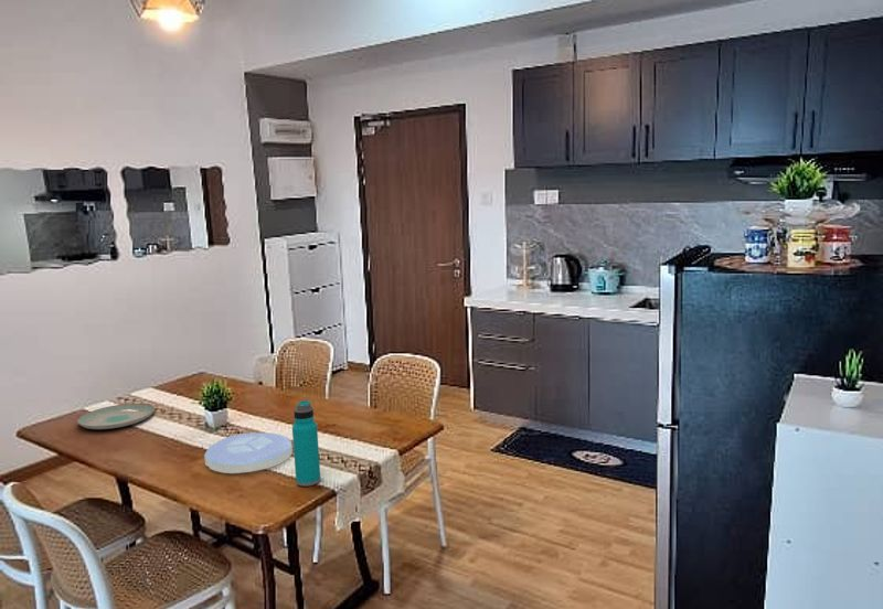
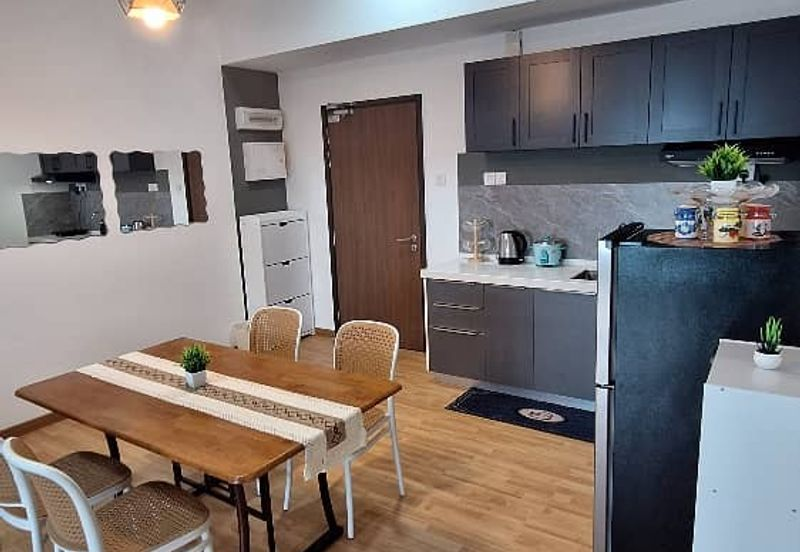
- plate [76,403,156,430]
- water bottle [291,399,321,488]
- plate [203,431,294,474]
